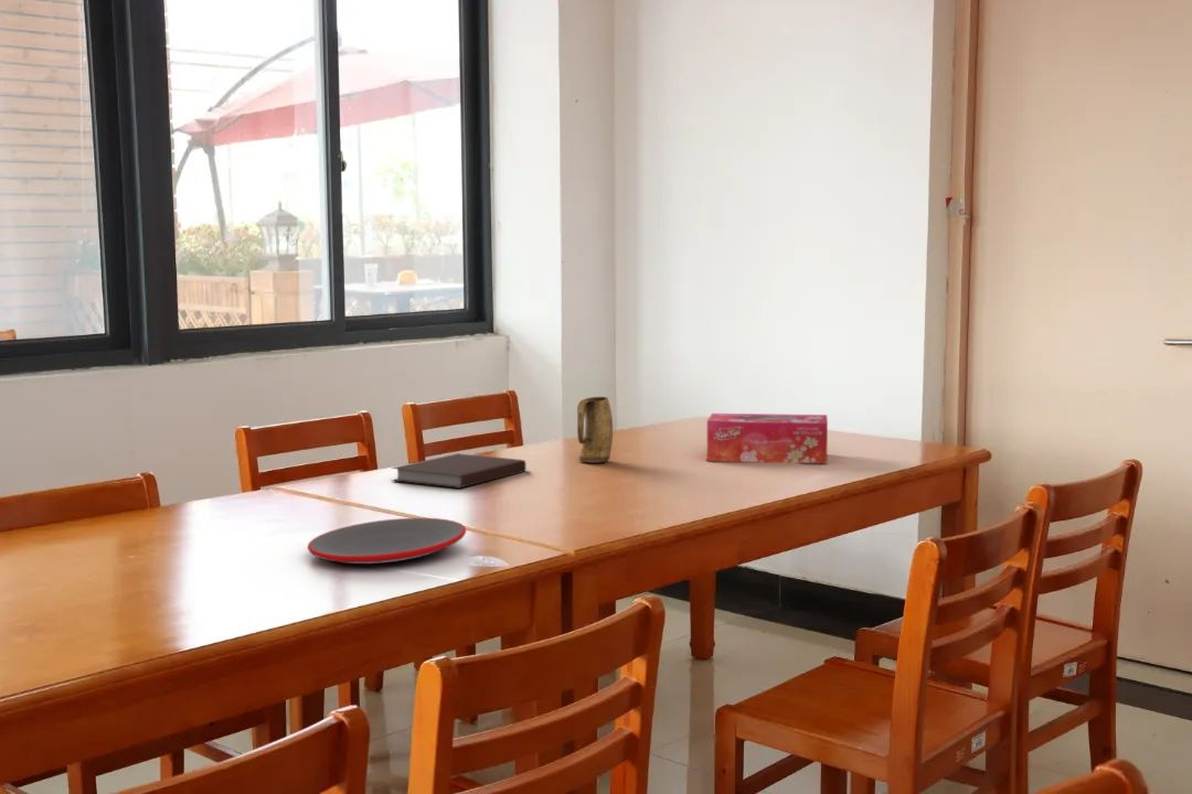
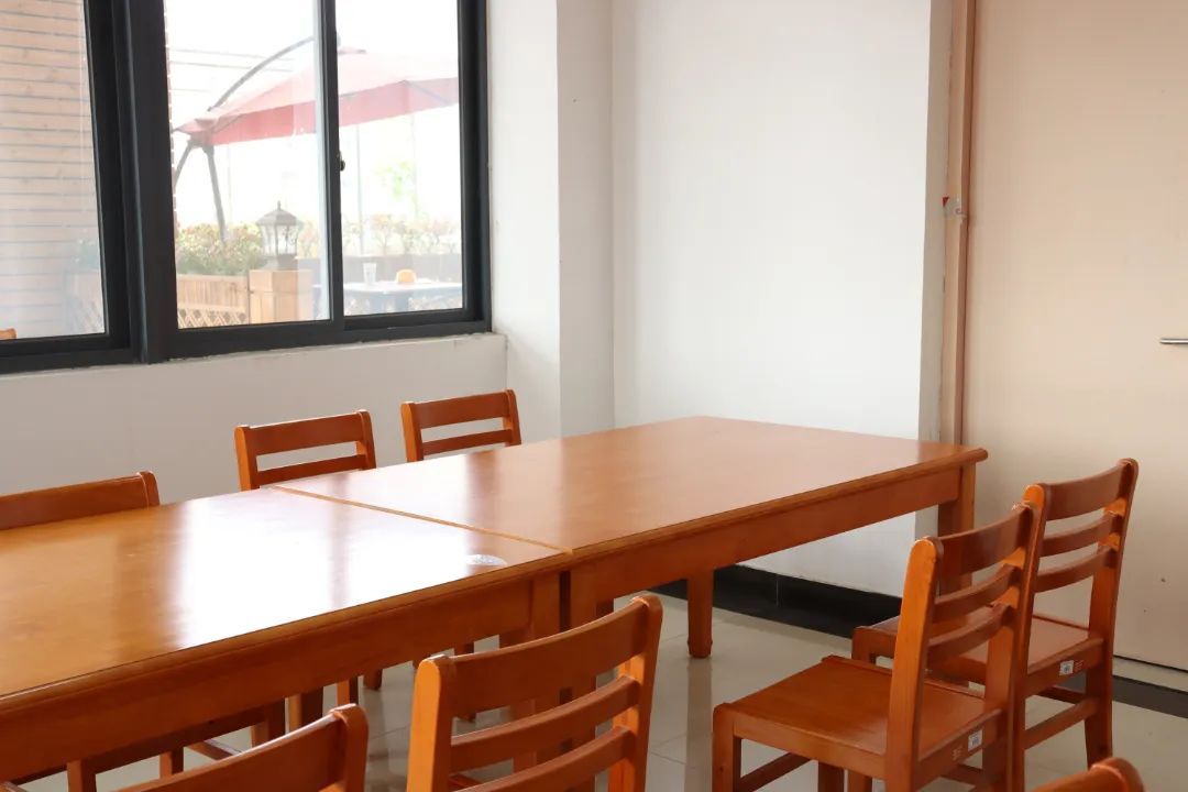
- tissue box [706,412,829,464]
- notebook [390,452,526,490]
- plate [306,517,467,565]
- mug [576,396,614,463]
